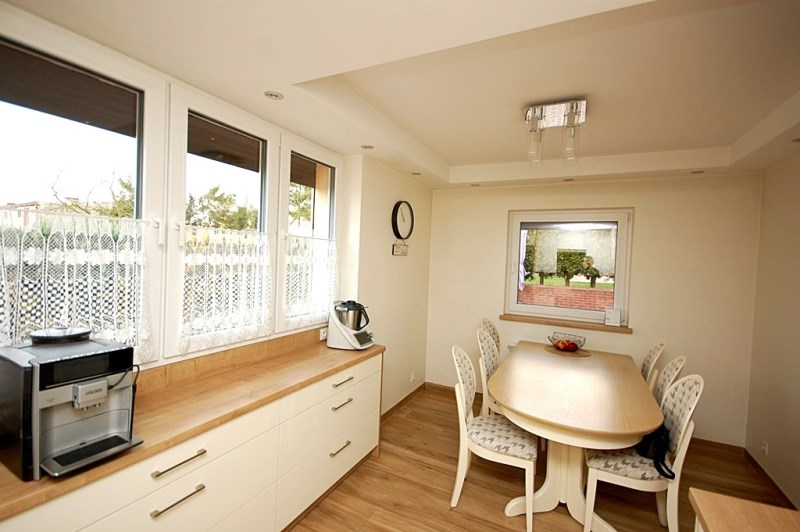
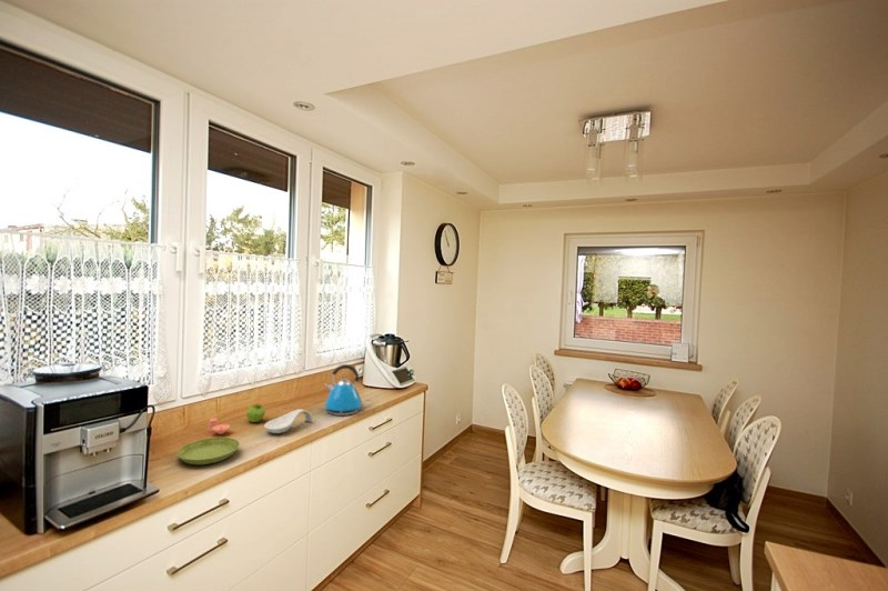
+ spoon rest [263,408,313,434]
+ bowl and vase set [208,415,232,435]
+ fruit [245,403,266,423]
+ kettle [323,363,366,417]
+ saucer [176,437,241,465]
